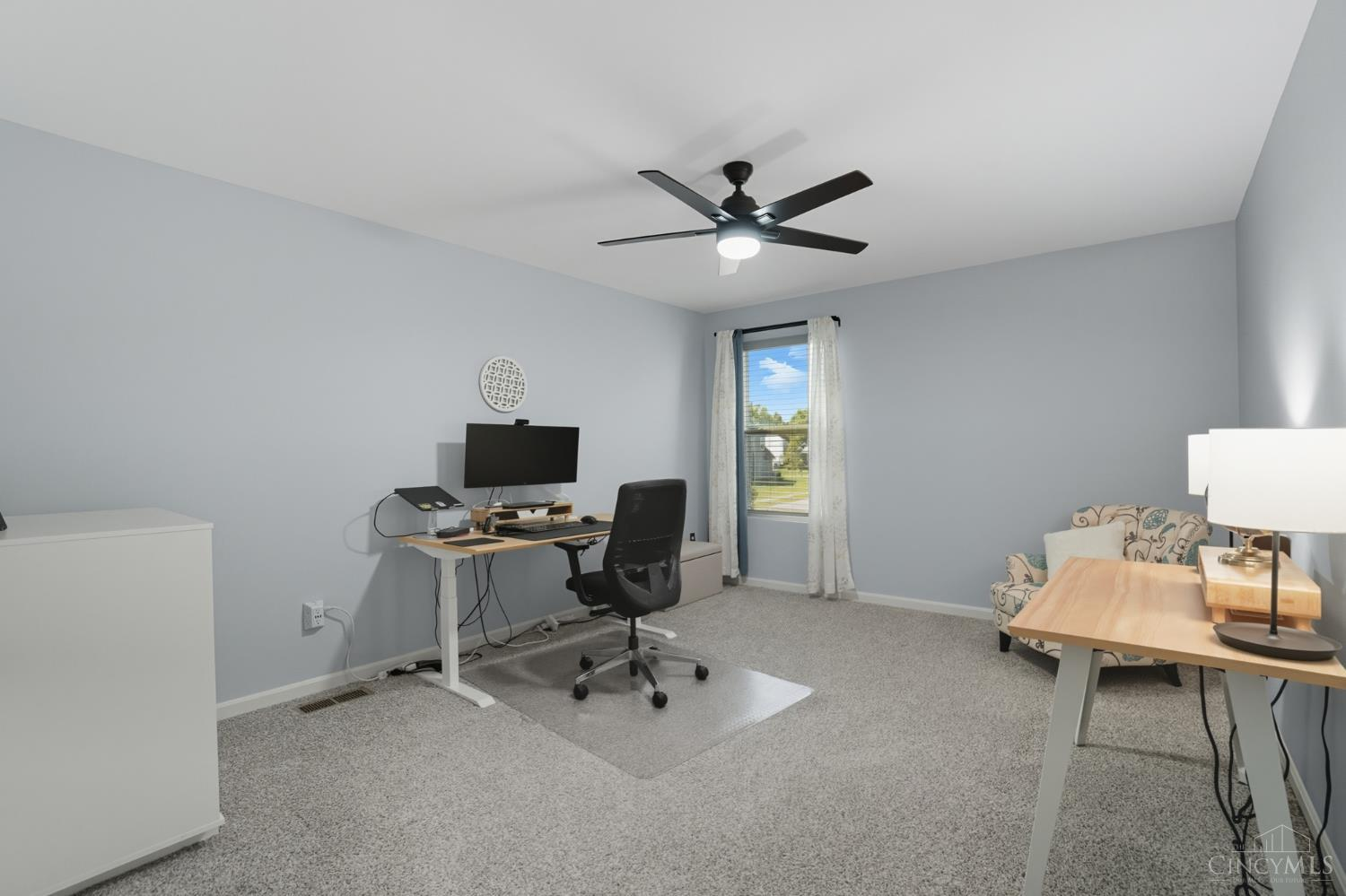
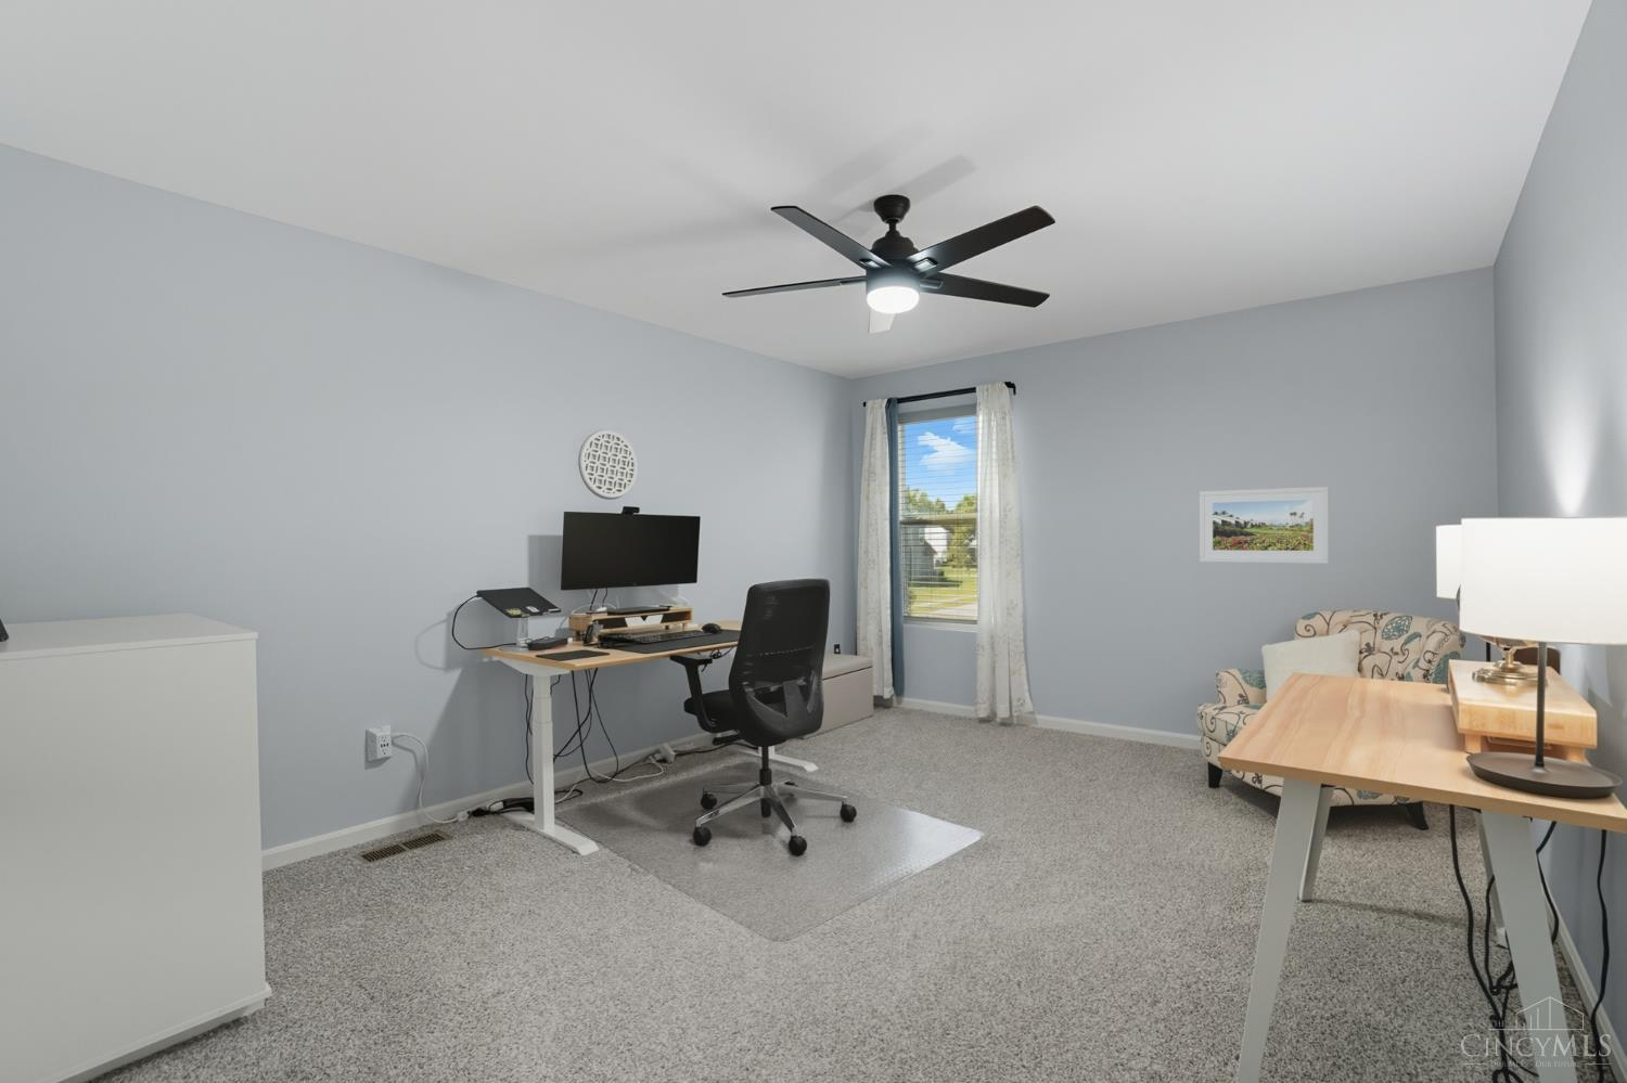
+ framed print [1199,486,1330,564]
